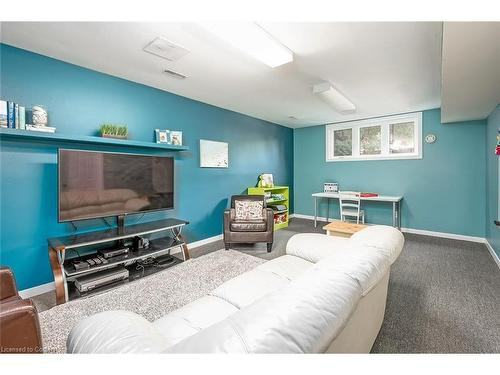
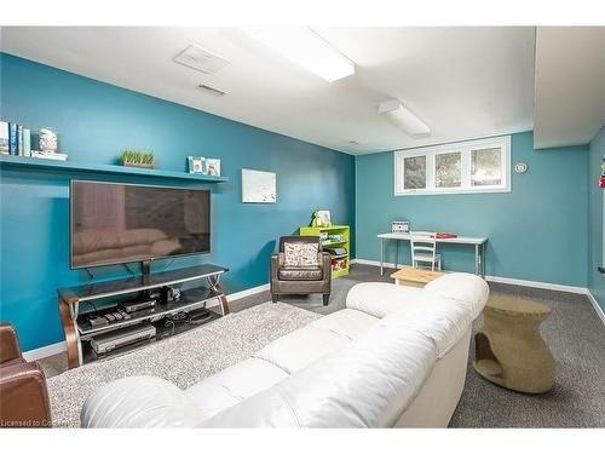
+ side table [472,294,558,395]
